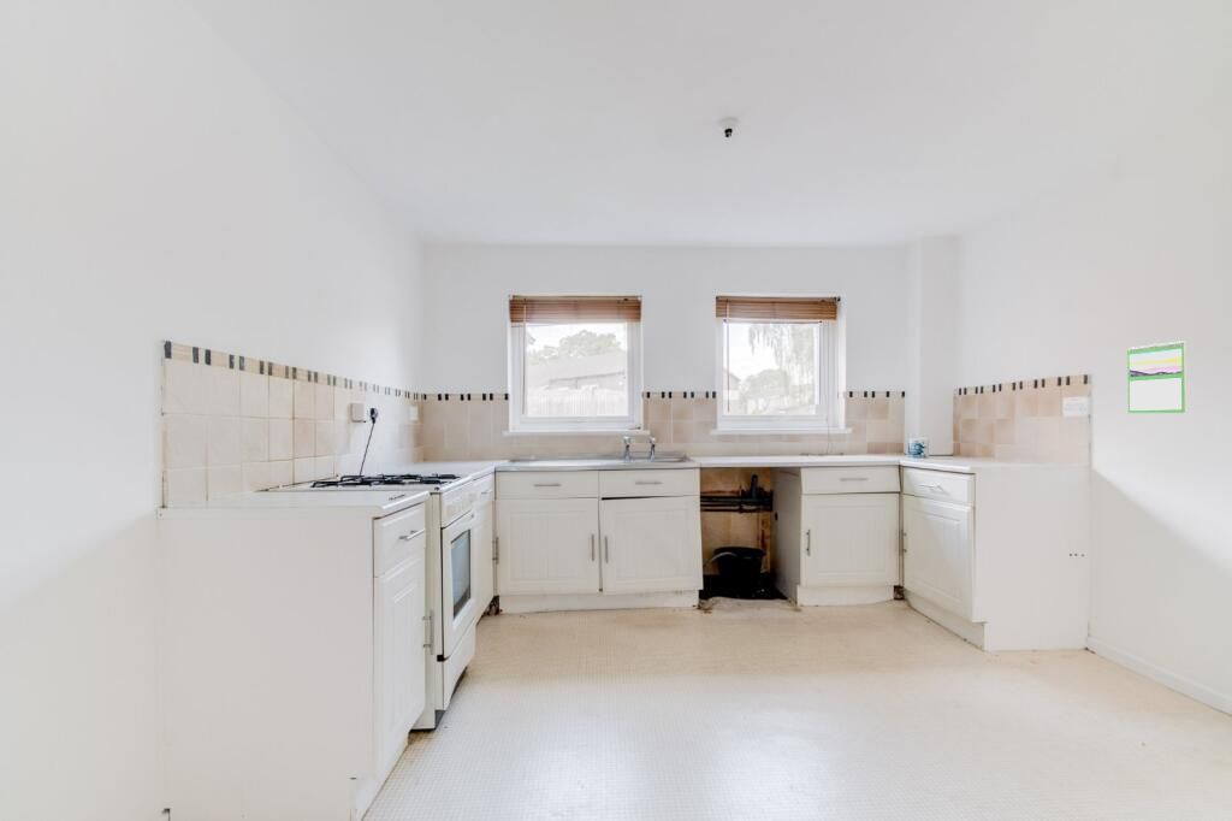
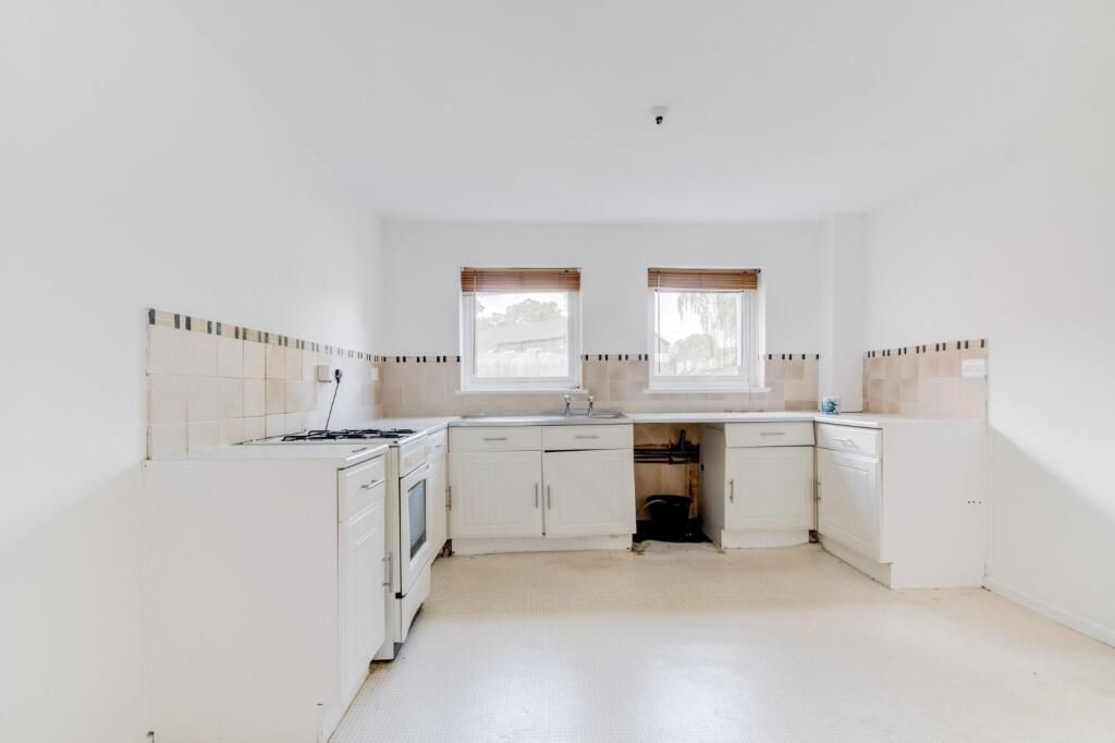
- calendar [1126,339,1187,414]
